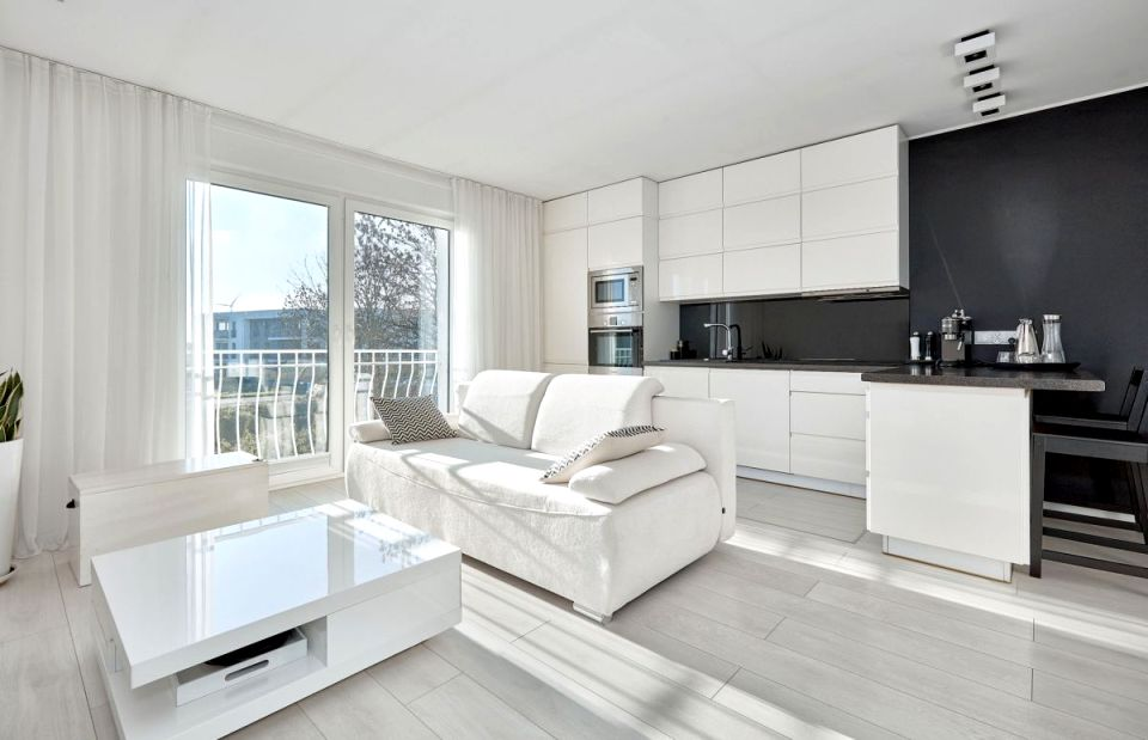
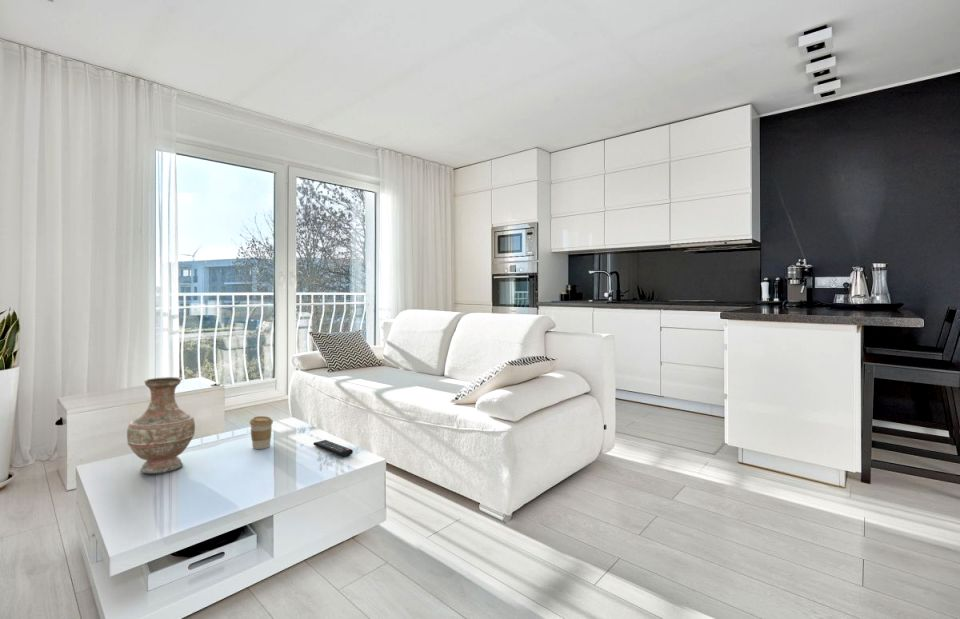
+ remote control [312,439,354,458]
+ coffee cup [249,415,274,450]
+ vase [126,376,196,475]
